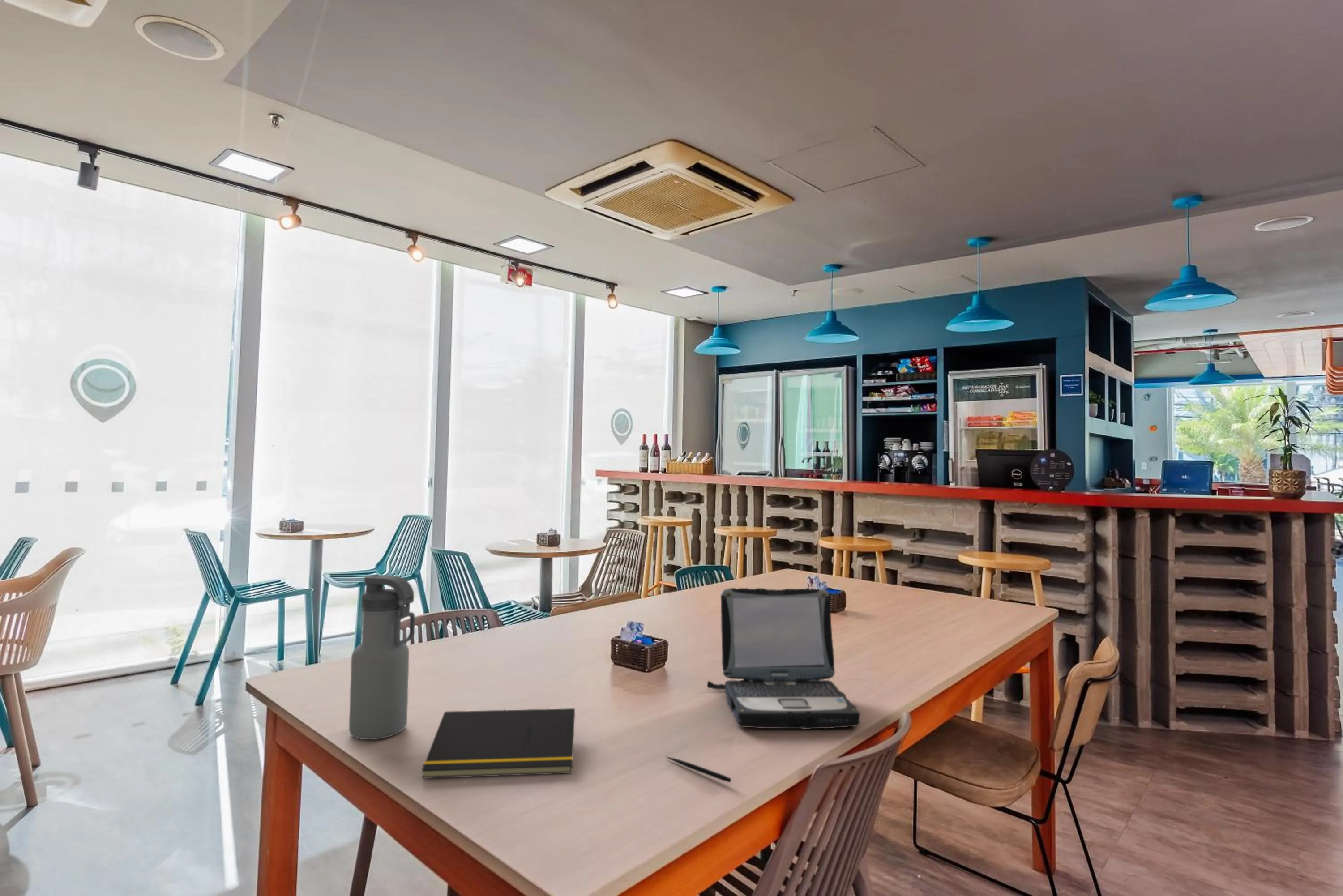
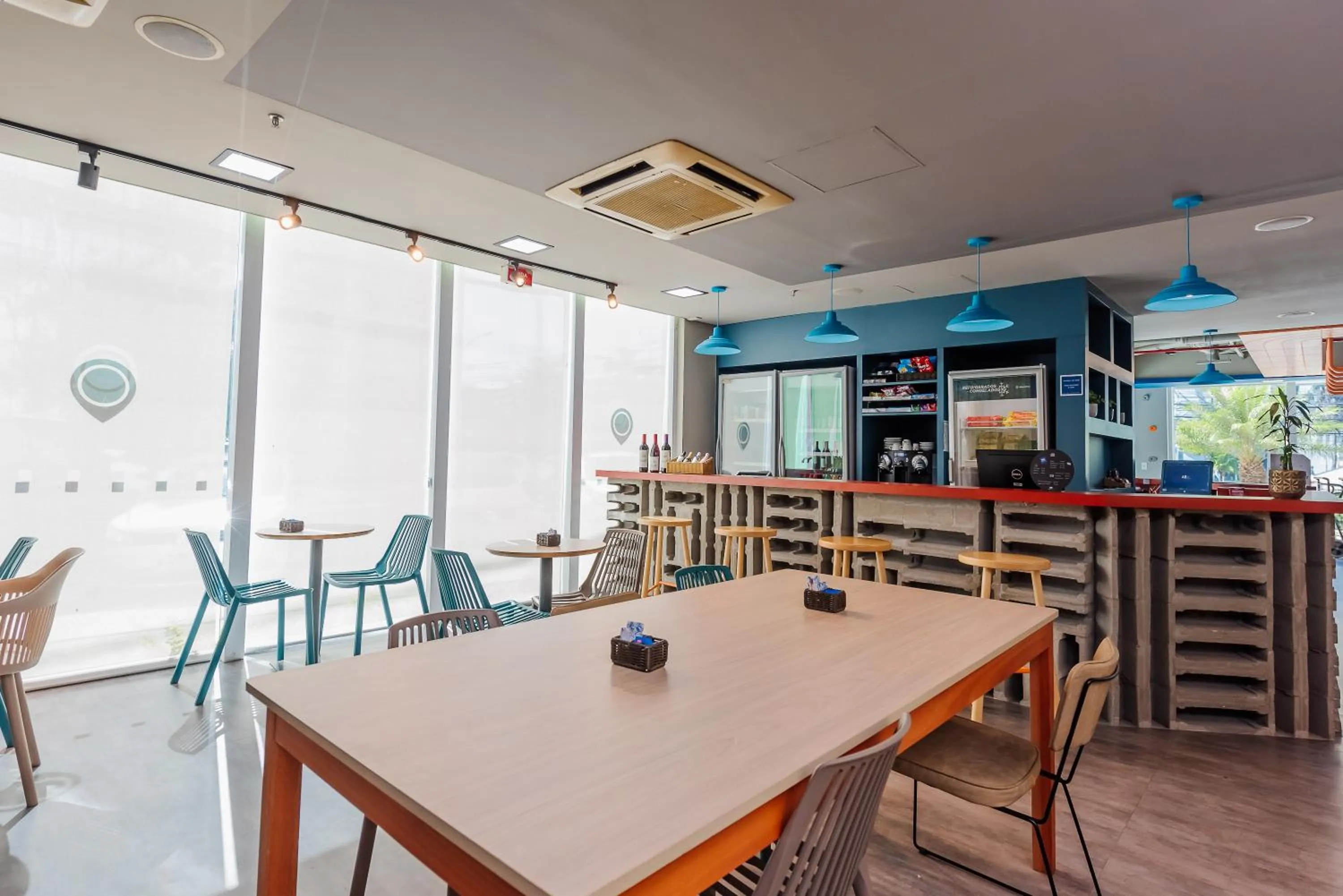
- laptop [706,588,860,730]
- pen [665,756,731,783]
- notepad [421,708,576,779]
- water bottle [349,574,415,740]
